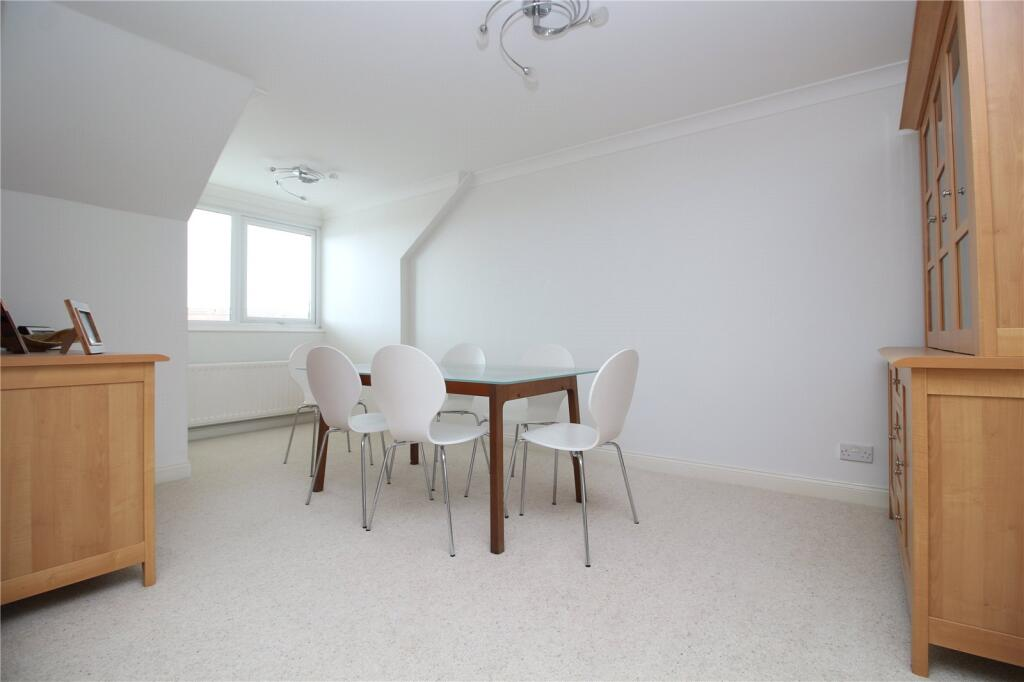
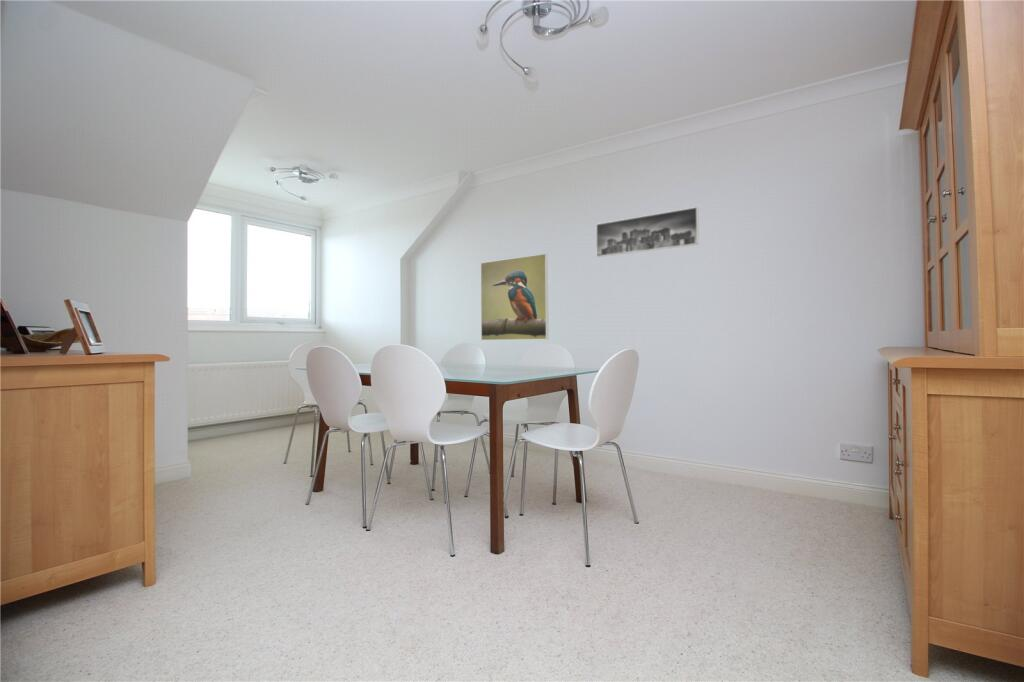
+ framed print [480,253,549,341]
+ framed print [595,206,700,258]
